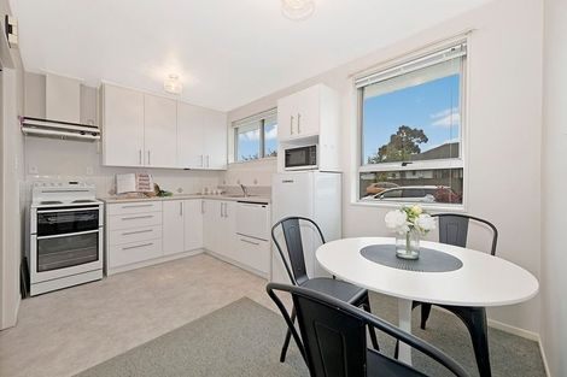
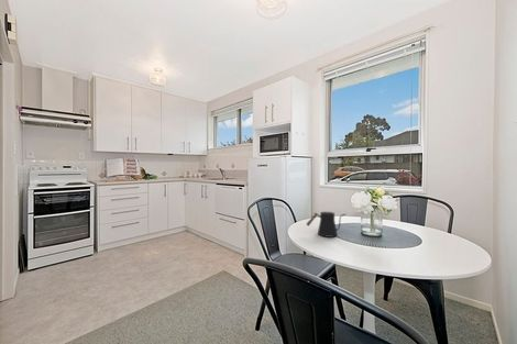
+ kettle [305,211,348,238]
